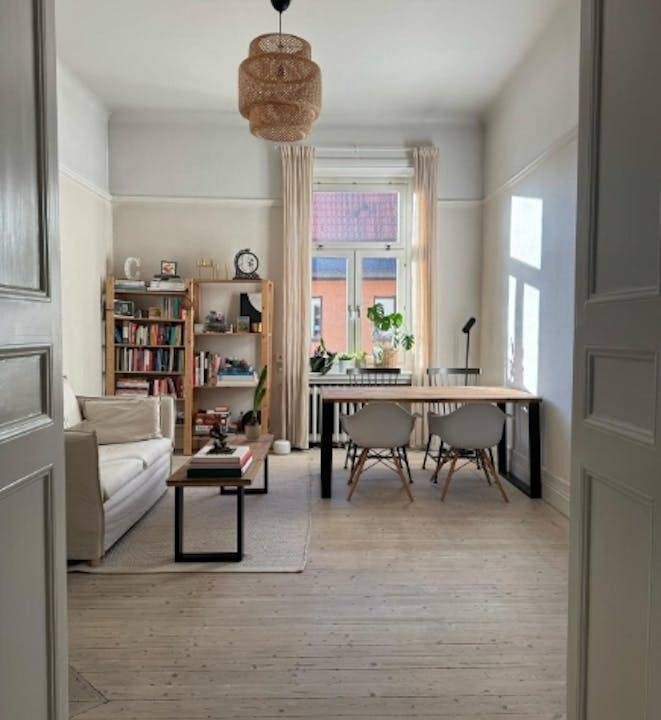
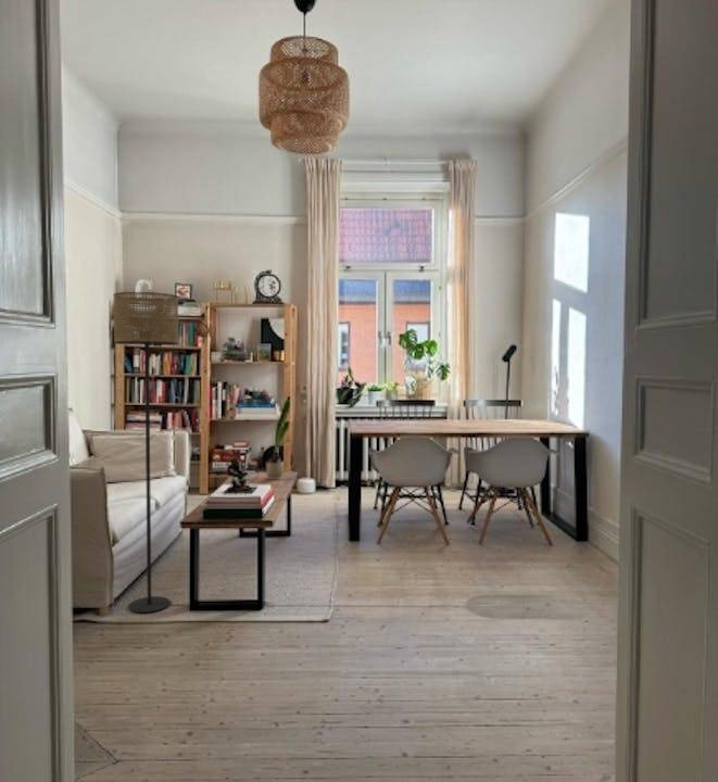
+ floor lamp [113,291,180,614]
